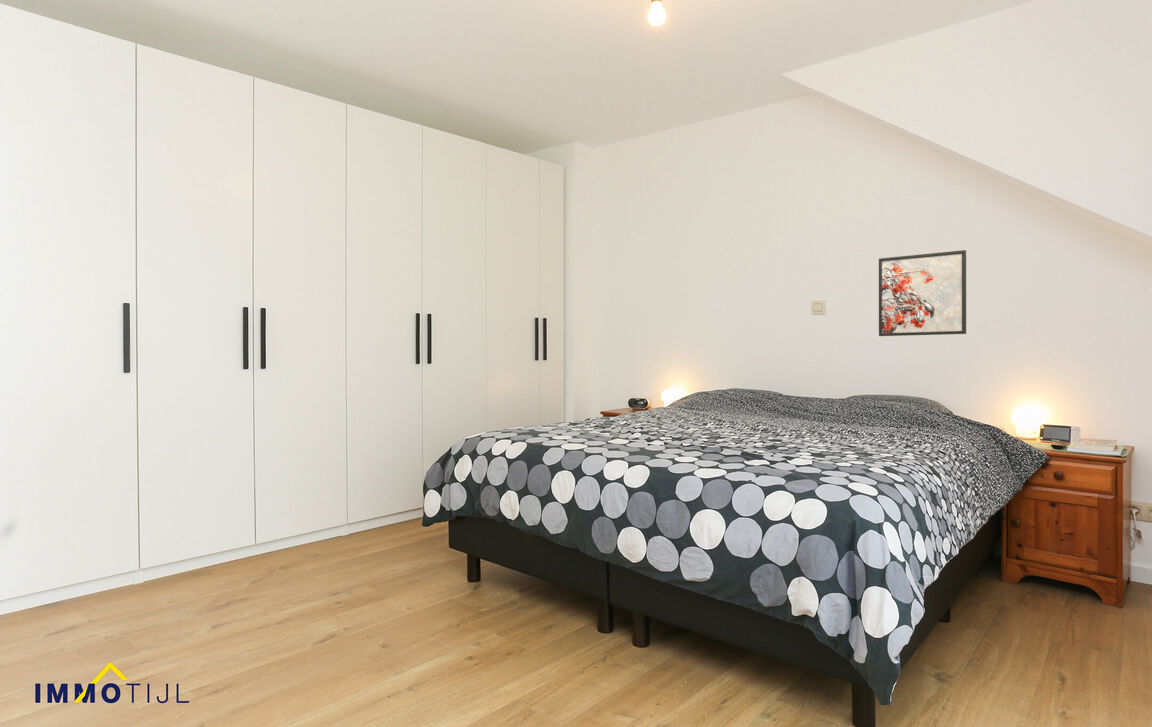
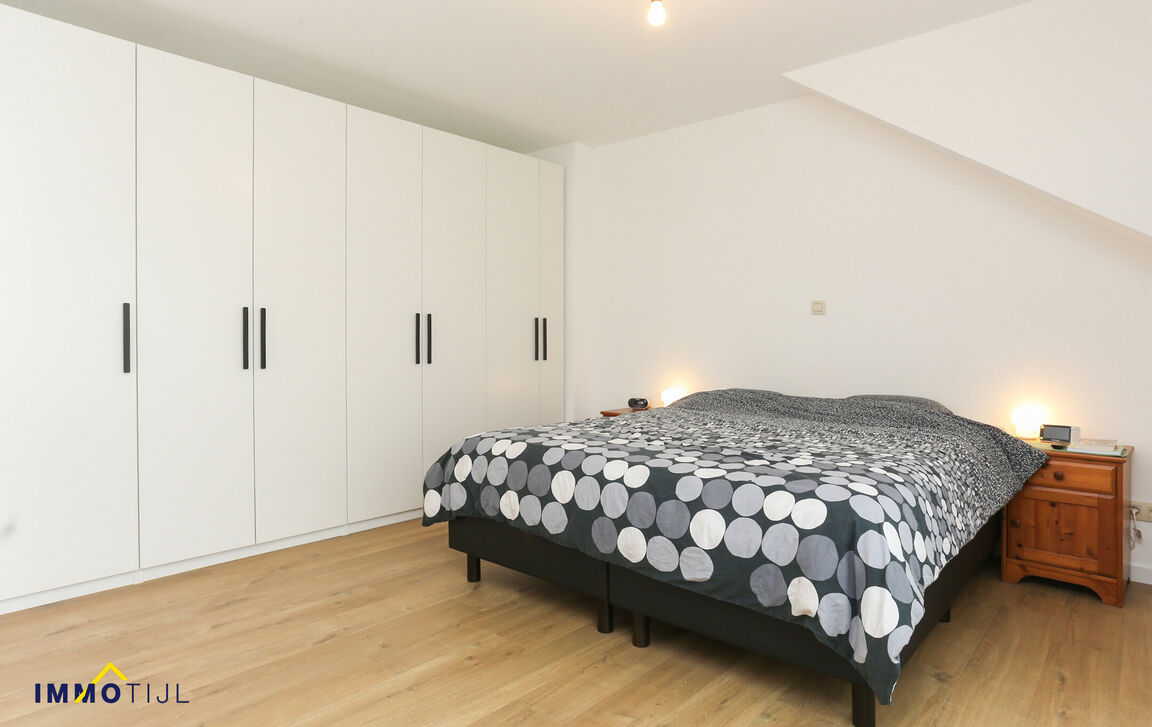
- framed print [878,249,967,337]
